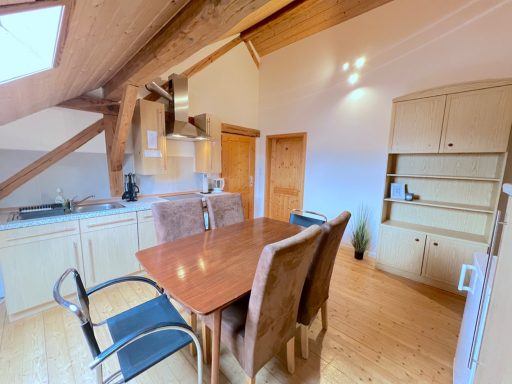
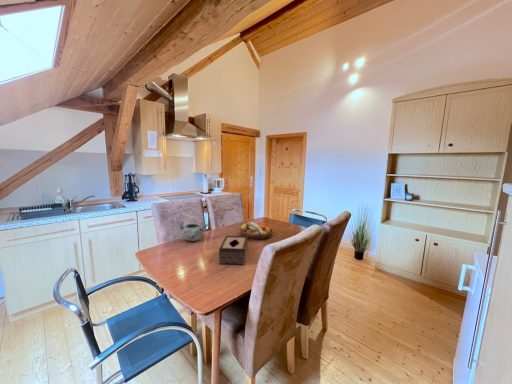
+ tissue box [218,235,249,266]
+ decorative bowl [177,220,209,242]
+ fruit bowl [239,221,274,240]
